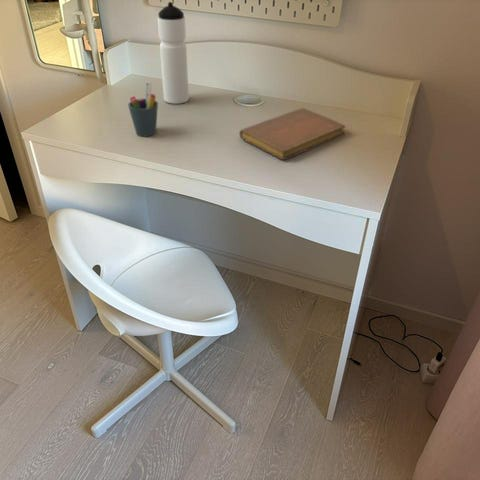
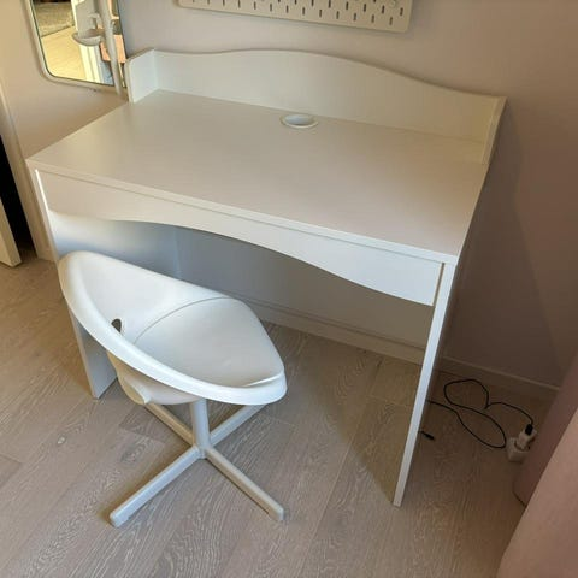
- water bottle [157,1,190,105]
- pen holder [127,82,159,137]
- notebook [239,107,346,161]
